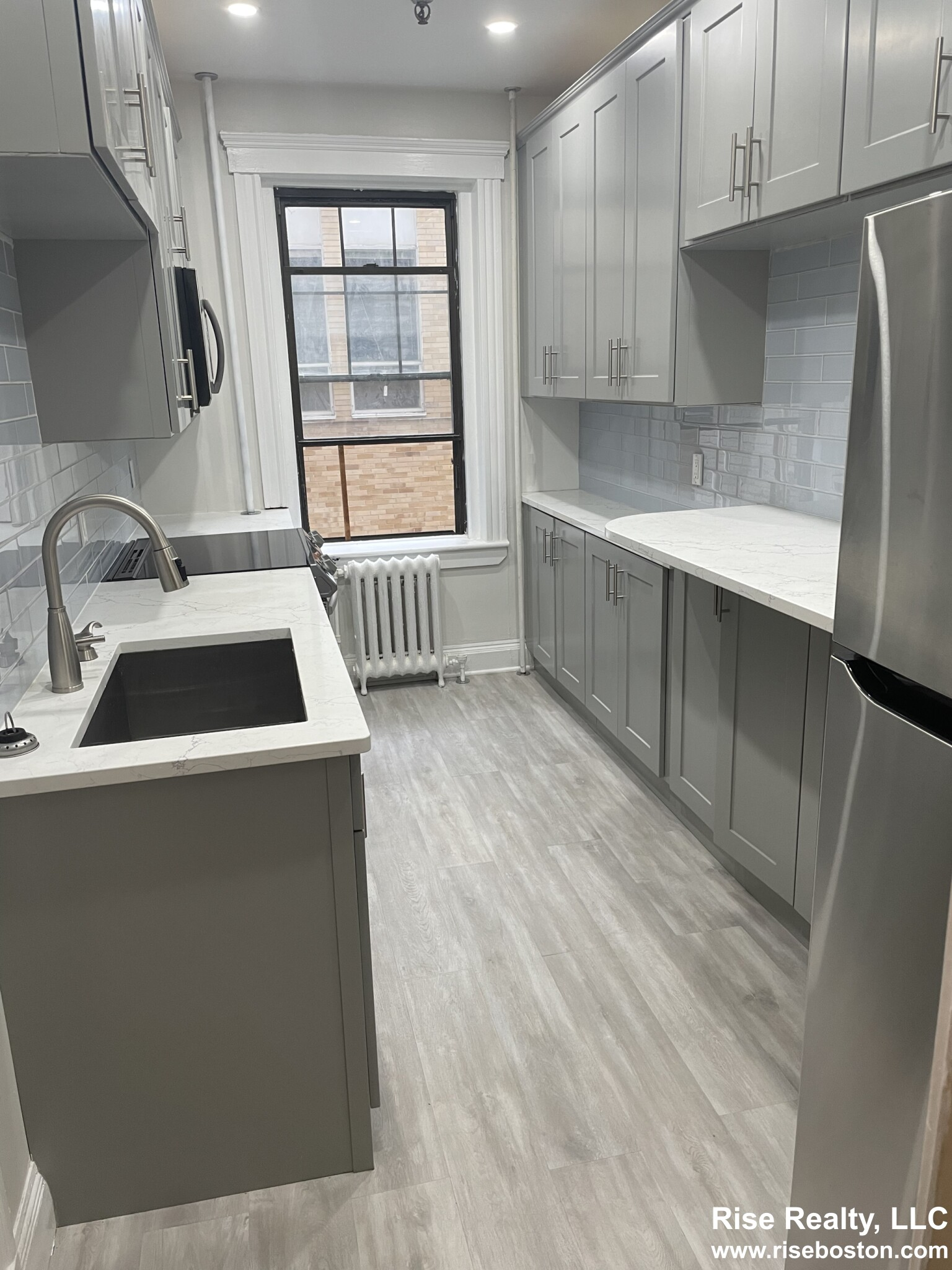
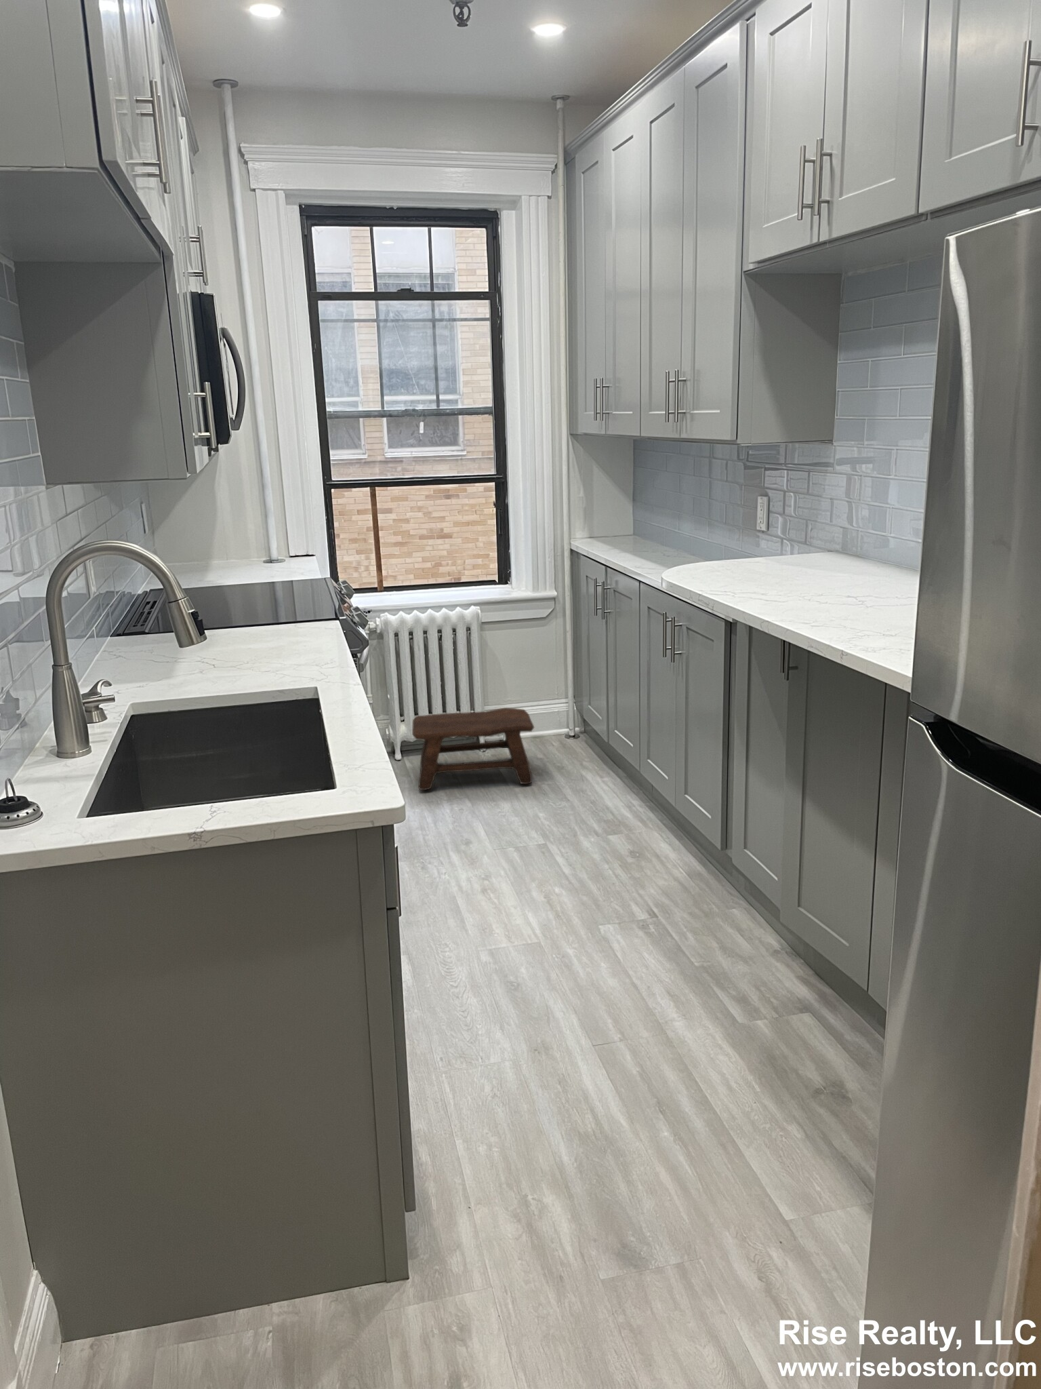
+ stool [411,707,536,791]
